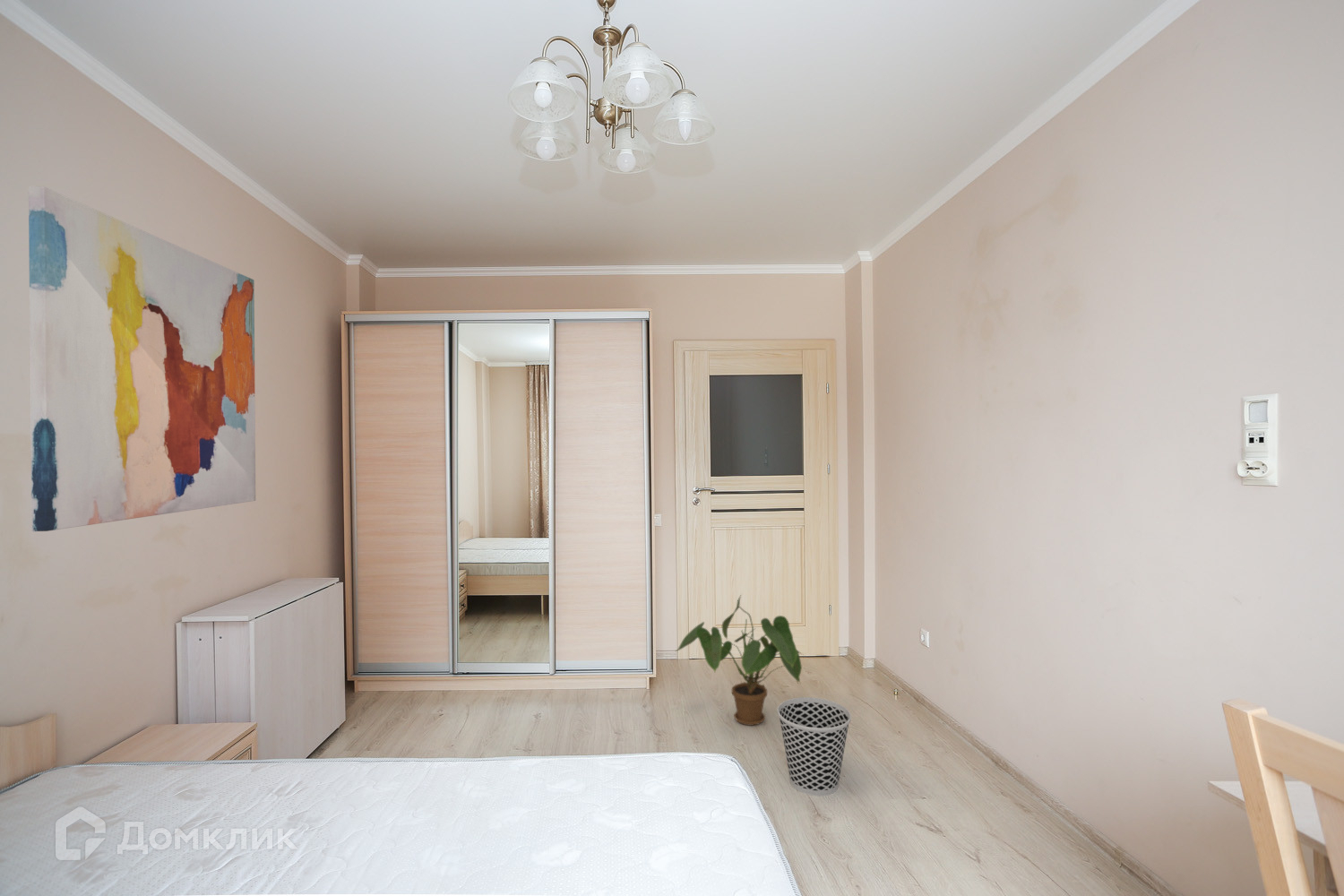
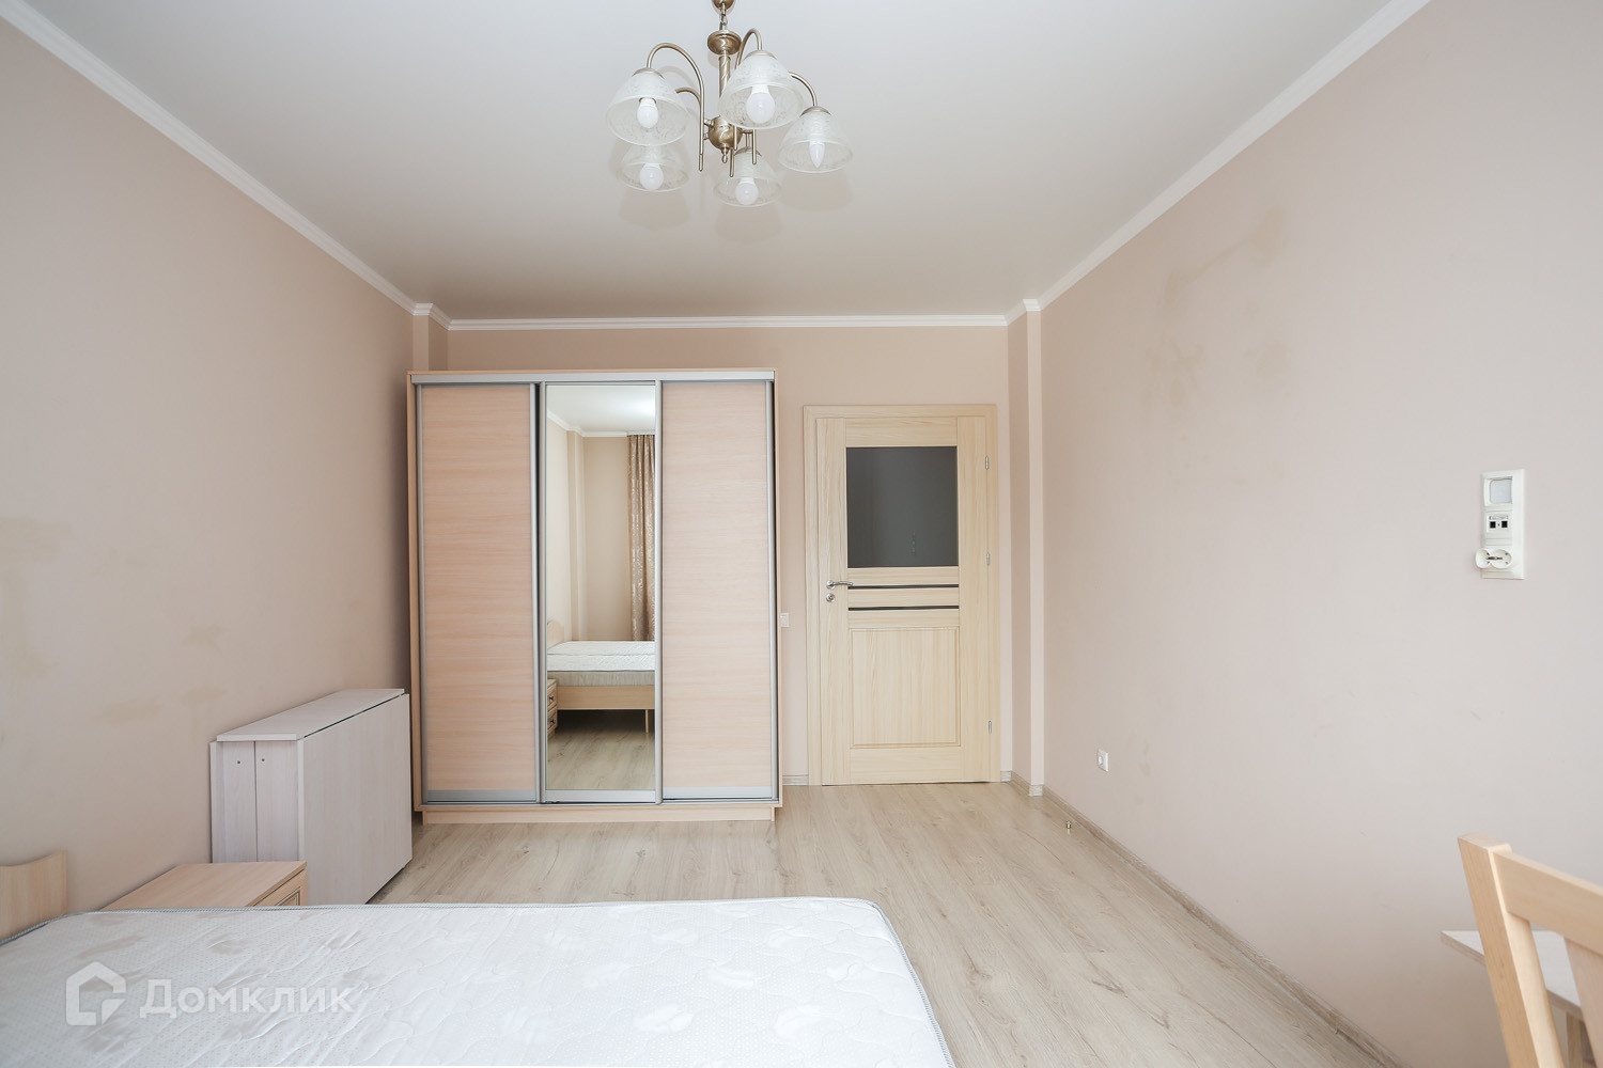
- house plant [675,593,806,727]
- wall art [28,185,256,532]
- wastebasket [776,696,852,797]
